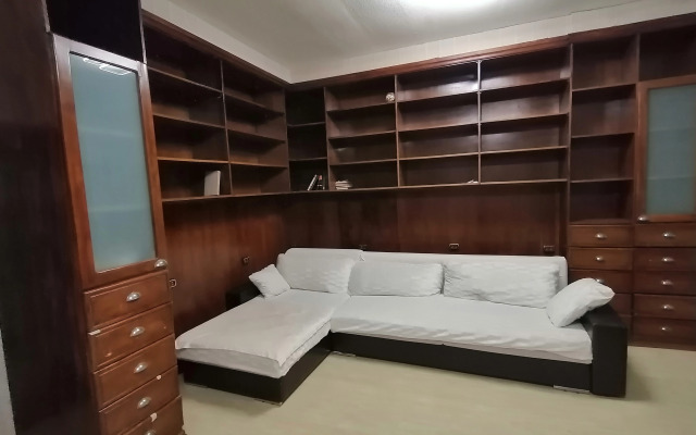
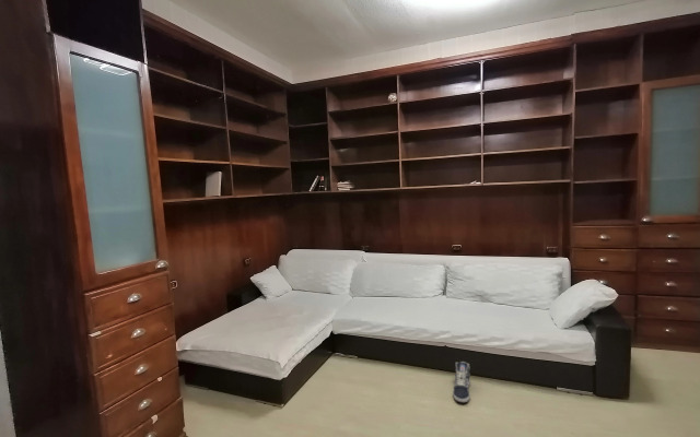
+ sneaker [452,361,471,403]
